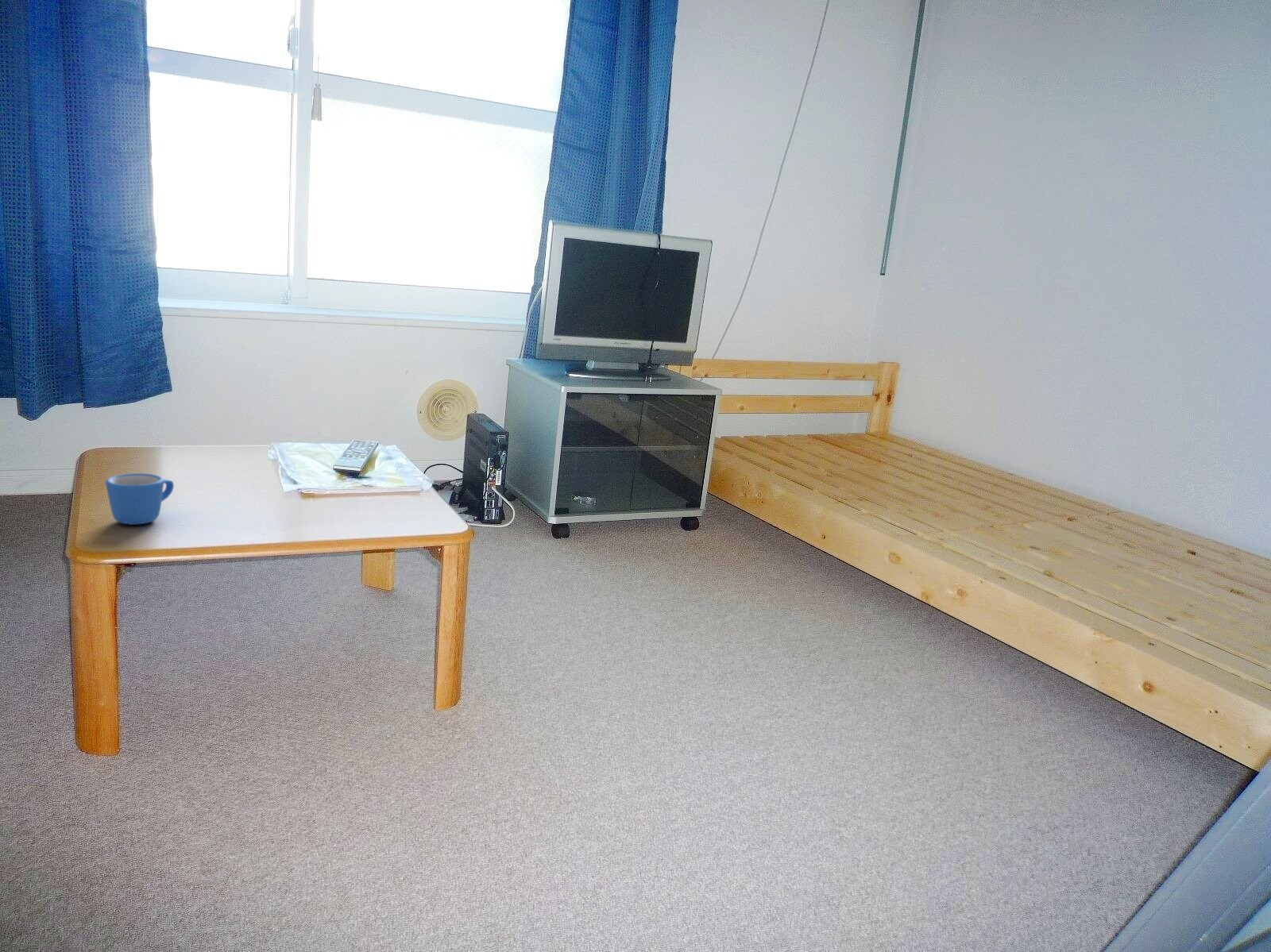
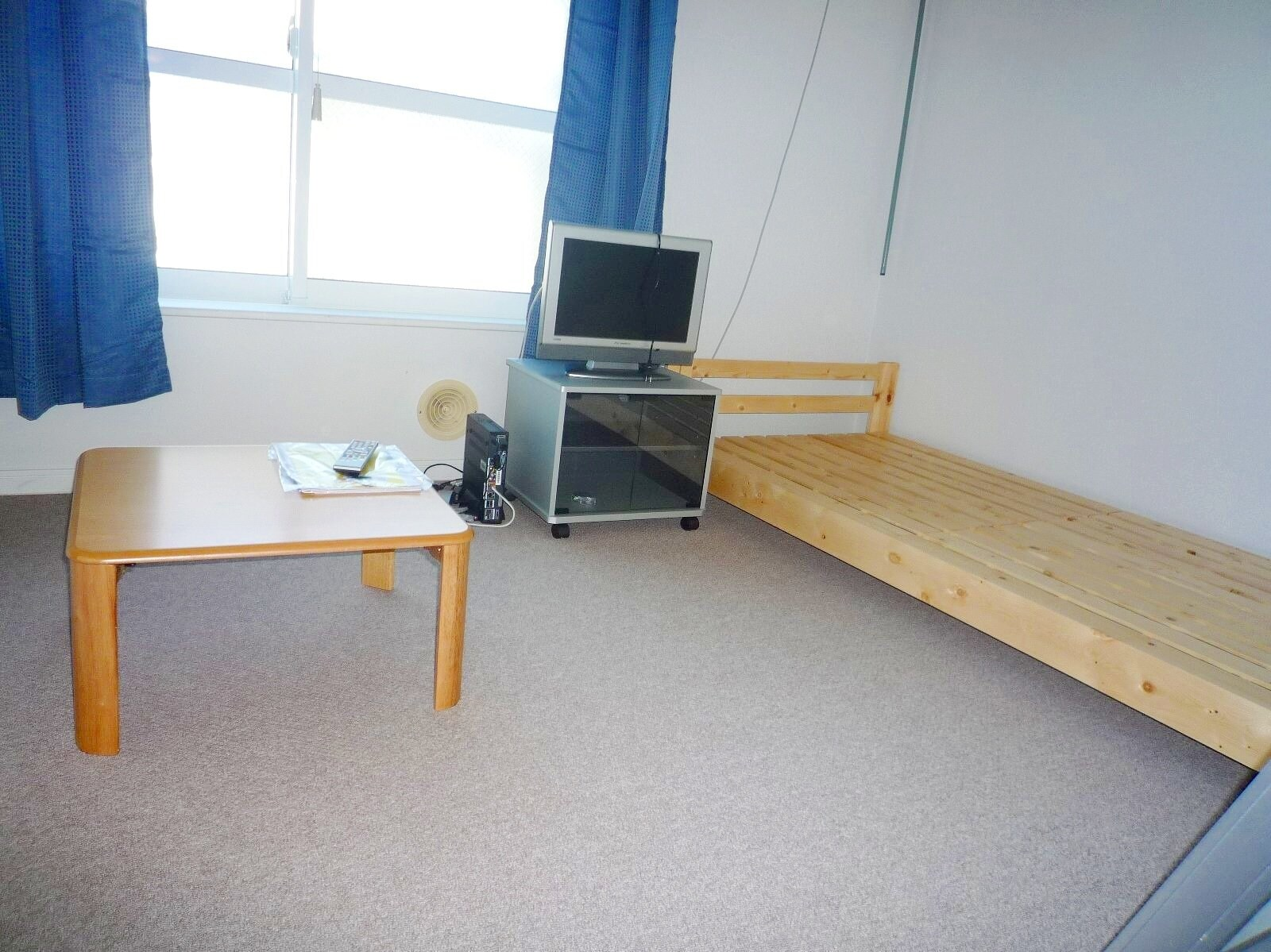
- mug [105,472,175,526]
